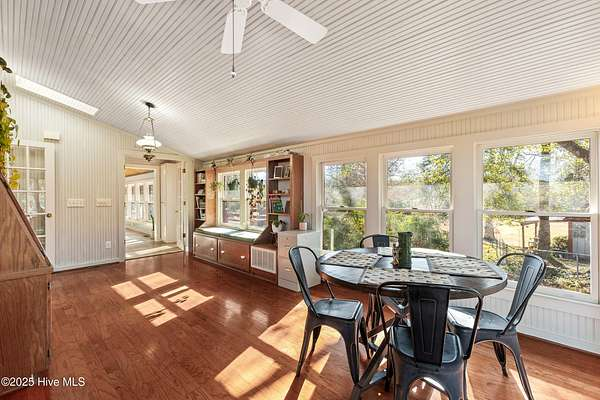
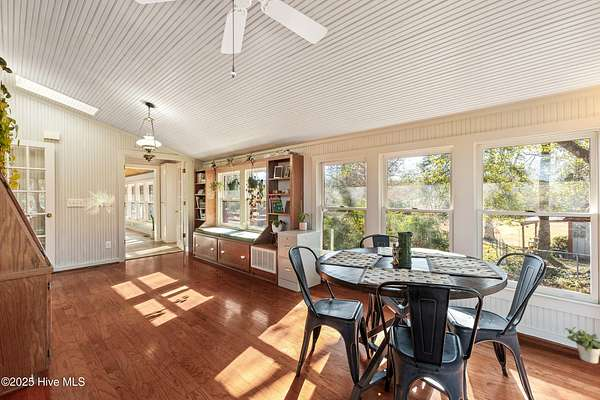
+ wall sculpture [83,190,116,216]
+ potted plant [564,326,600,365]
